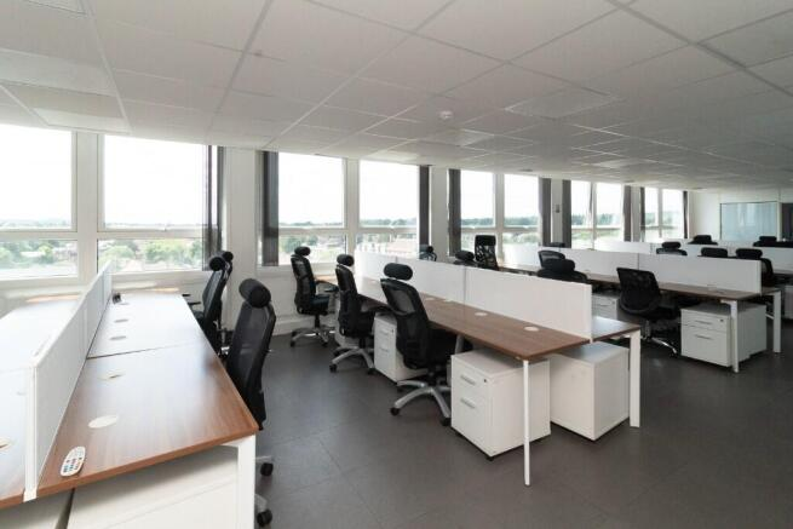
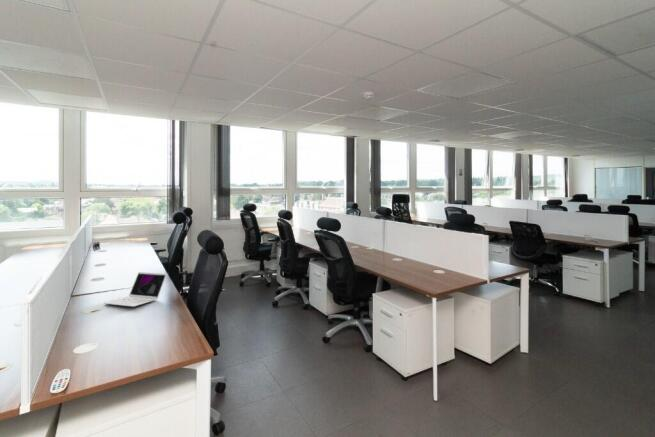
+ laptop [103,271,167,308]
